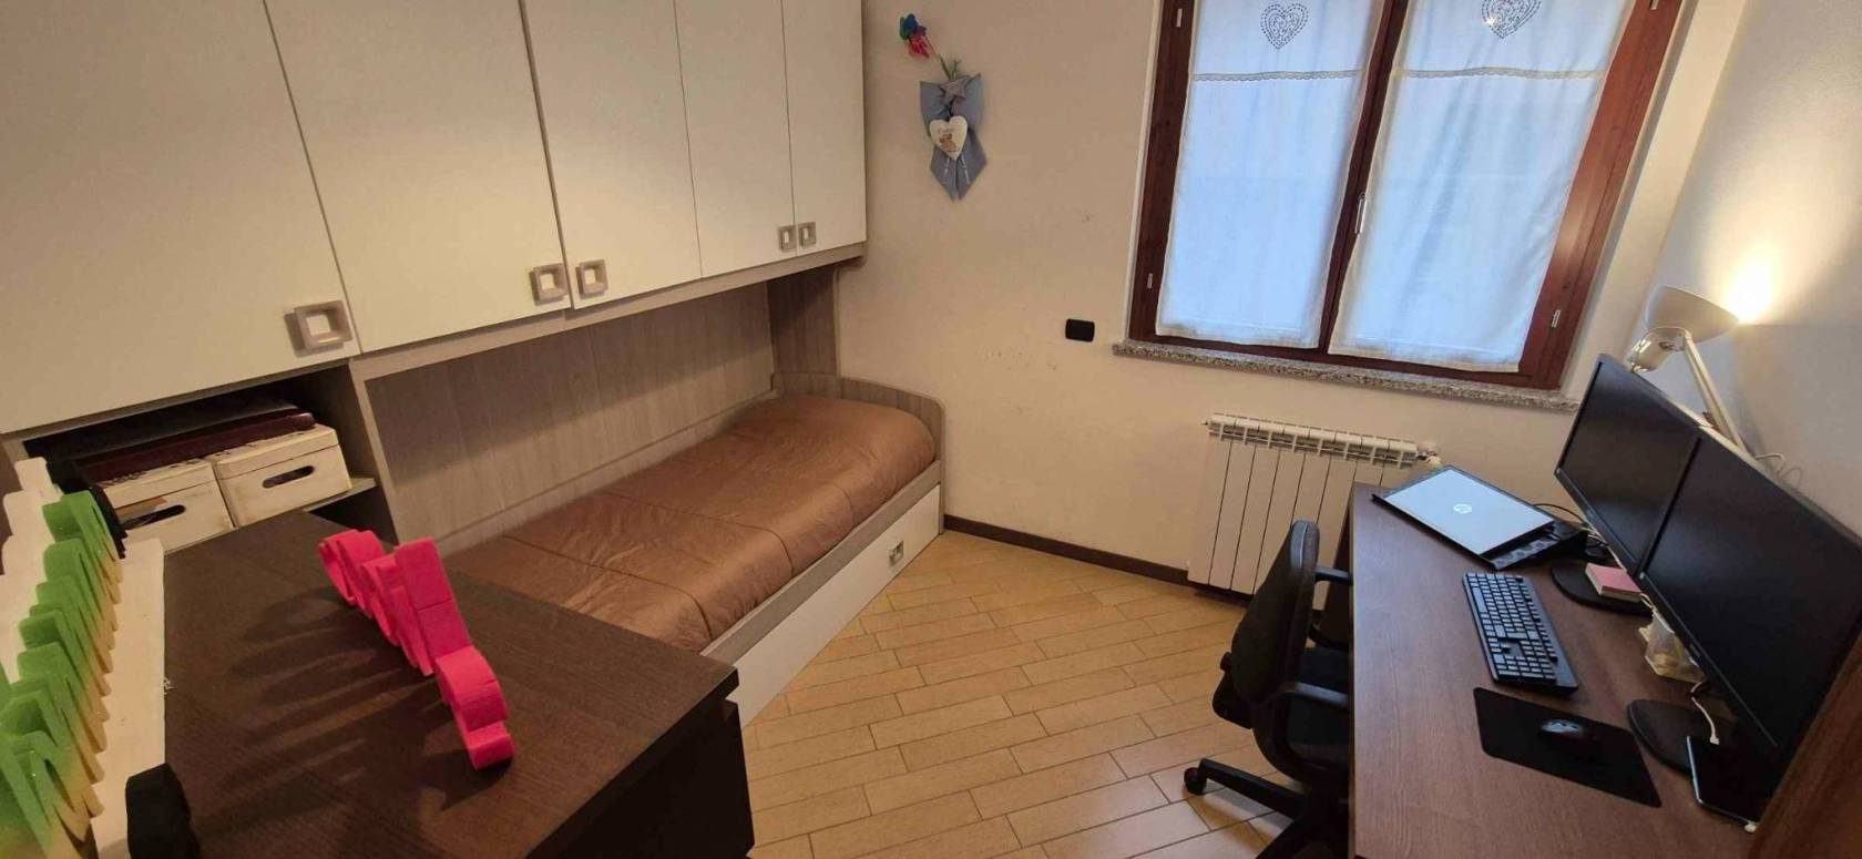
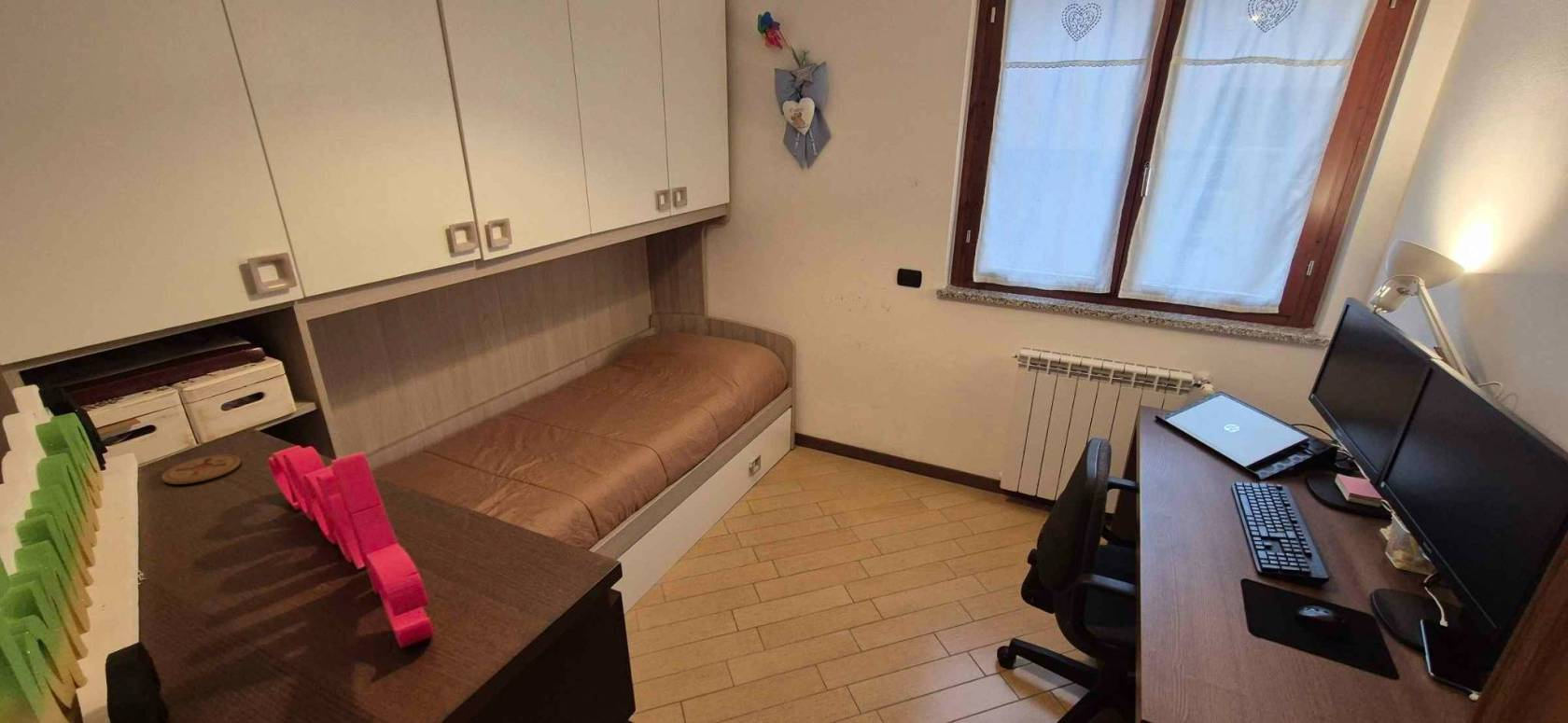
+ coaster [161,453,242,485]
